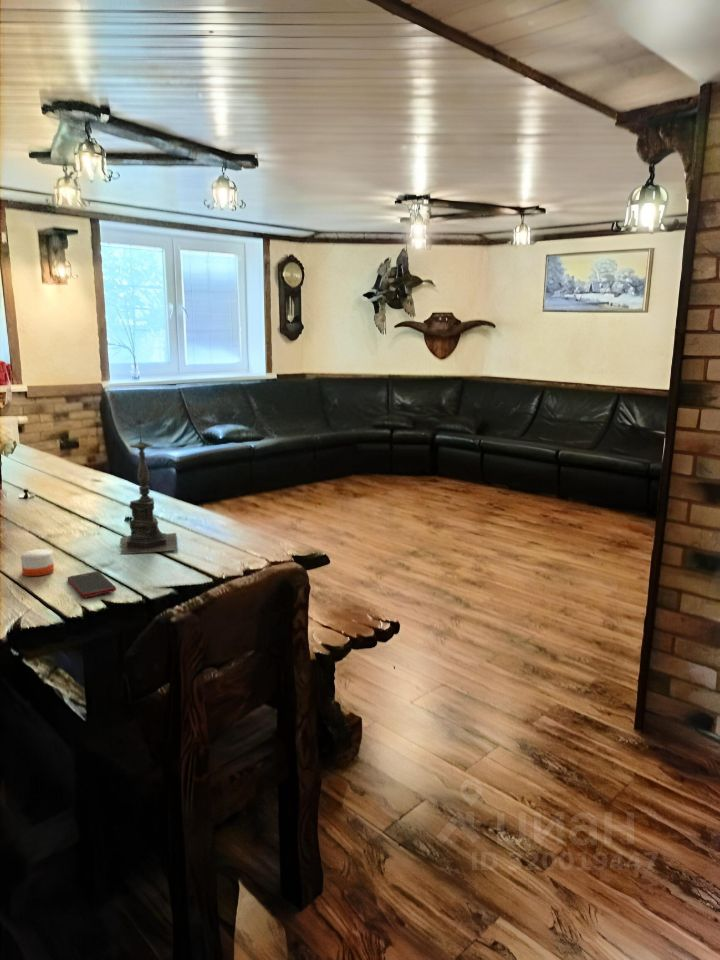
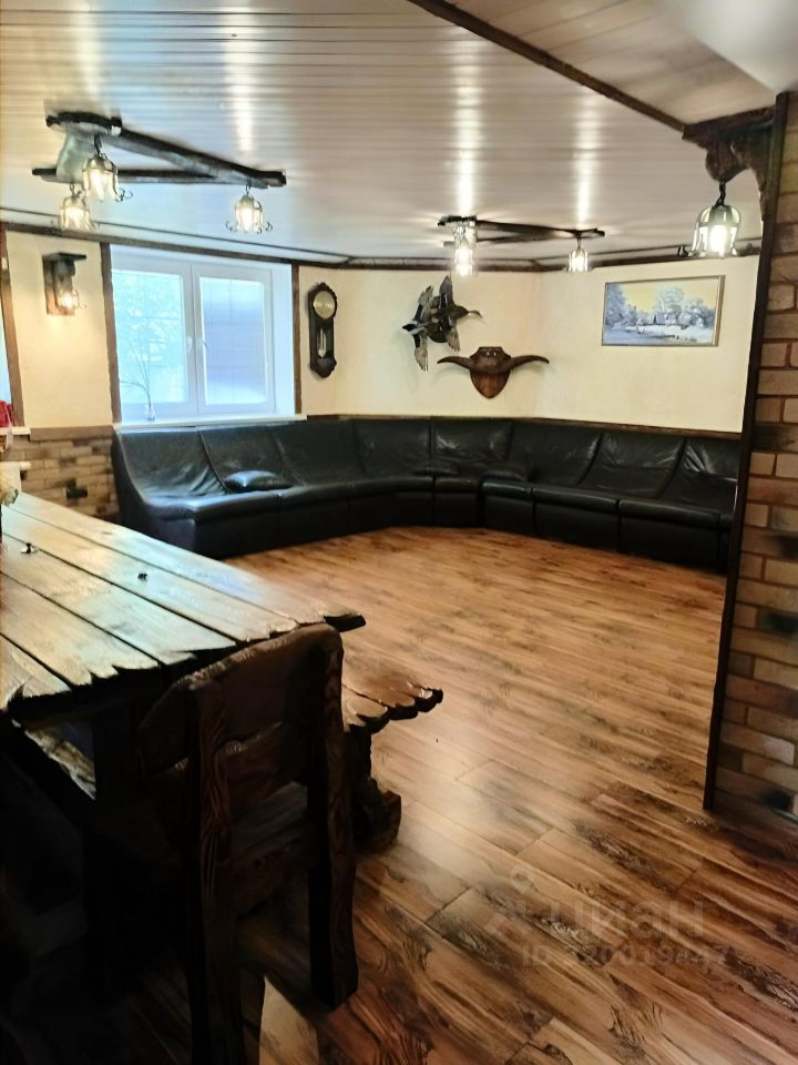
- candle [20,543,55,577]
- candle holder [117,426,179,556]
- cell phone [67,570,117,598]
